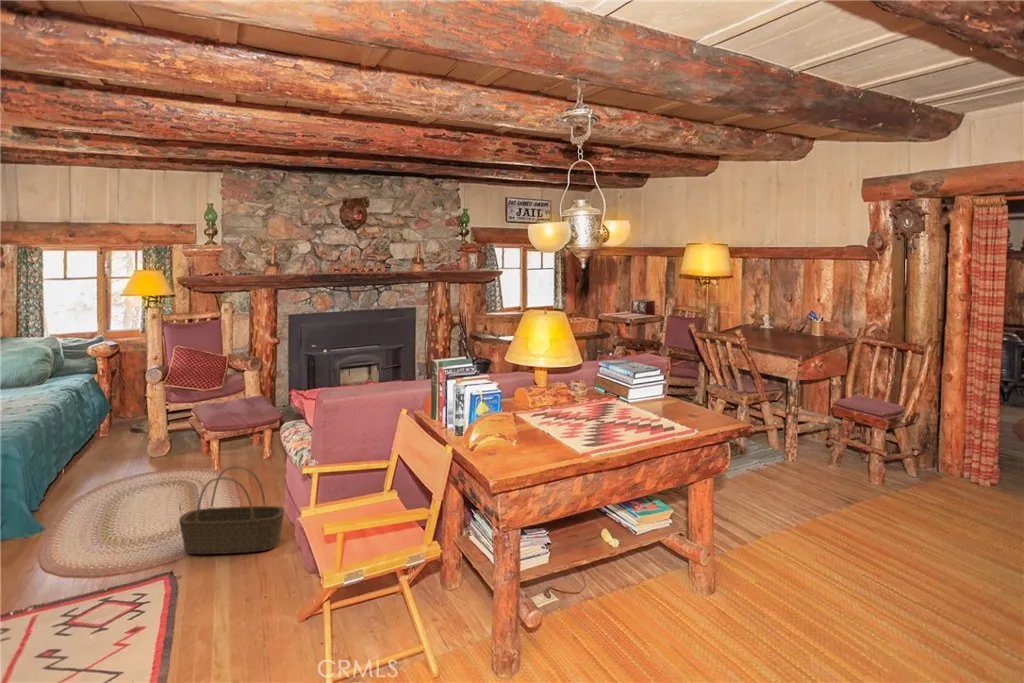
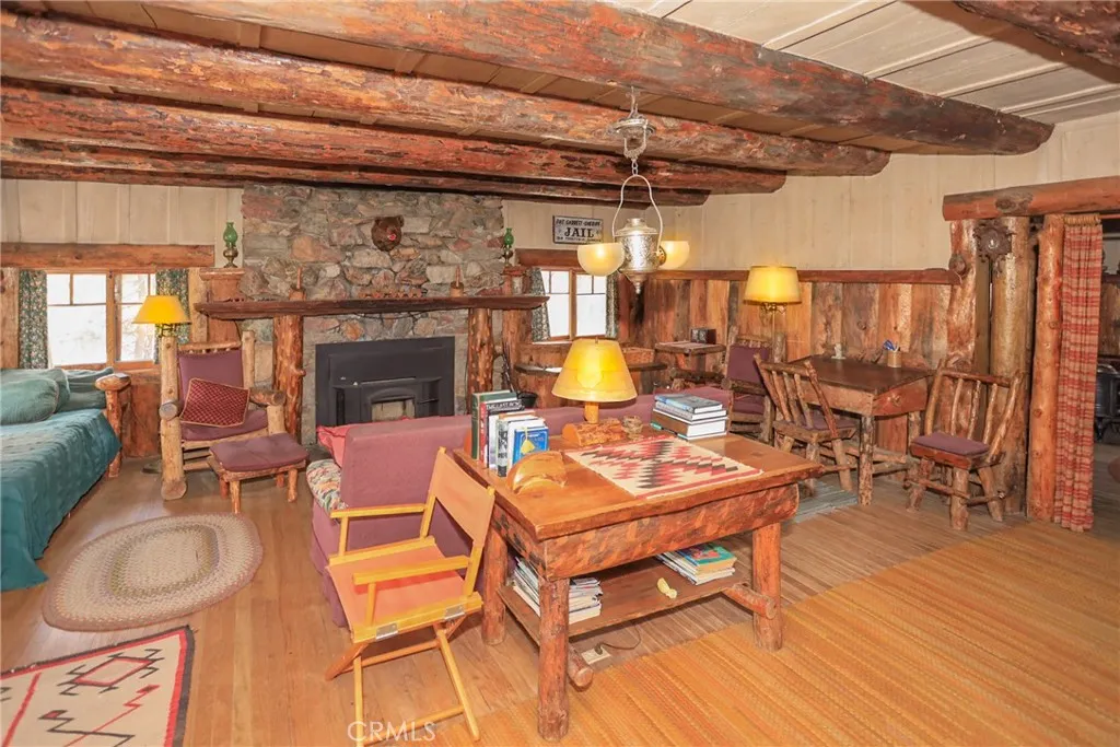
- basket [178,465,285,555]
